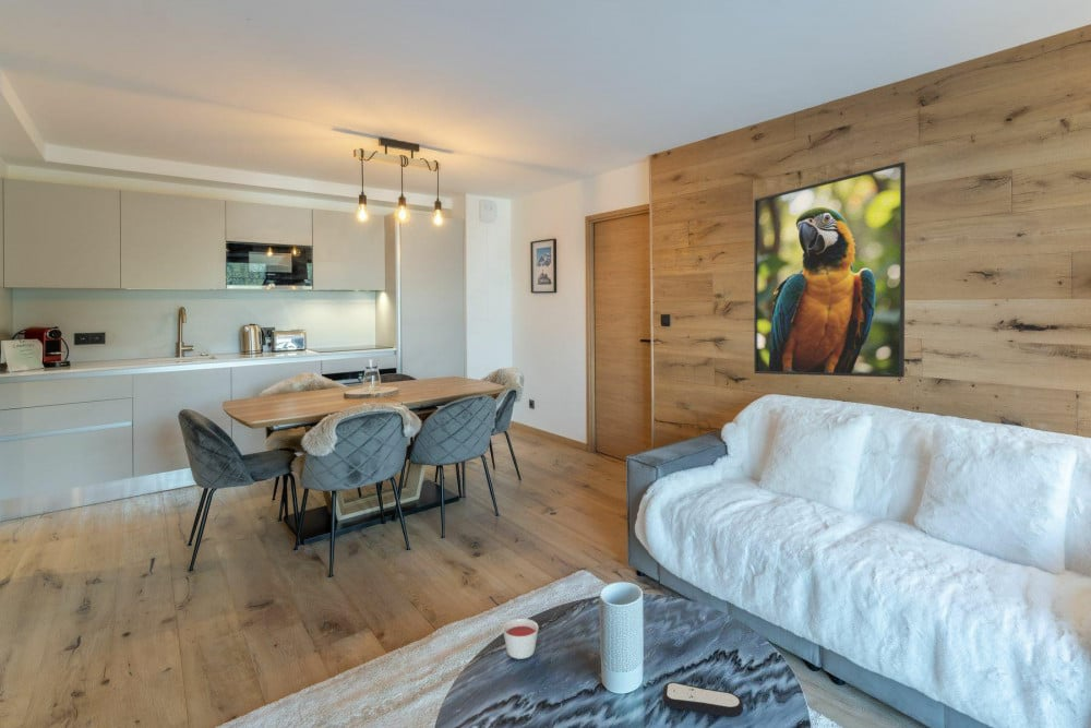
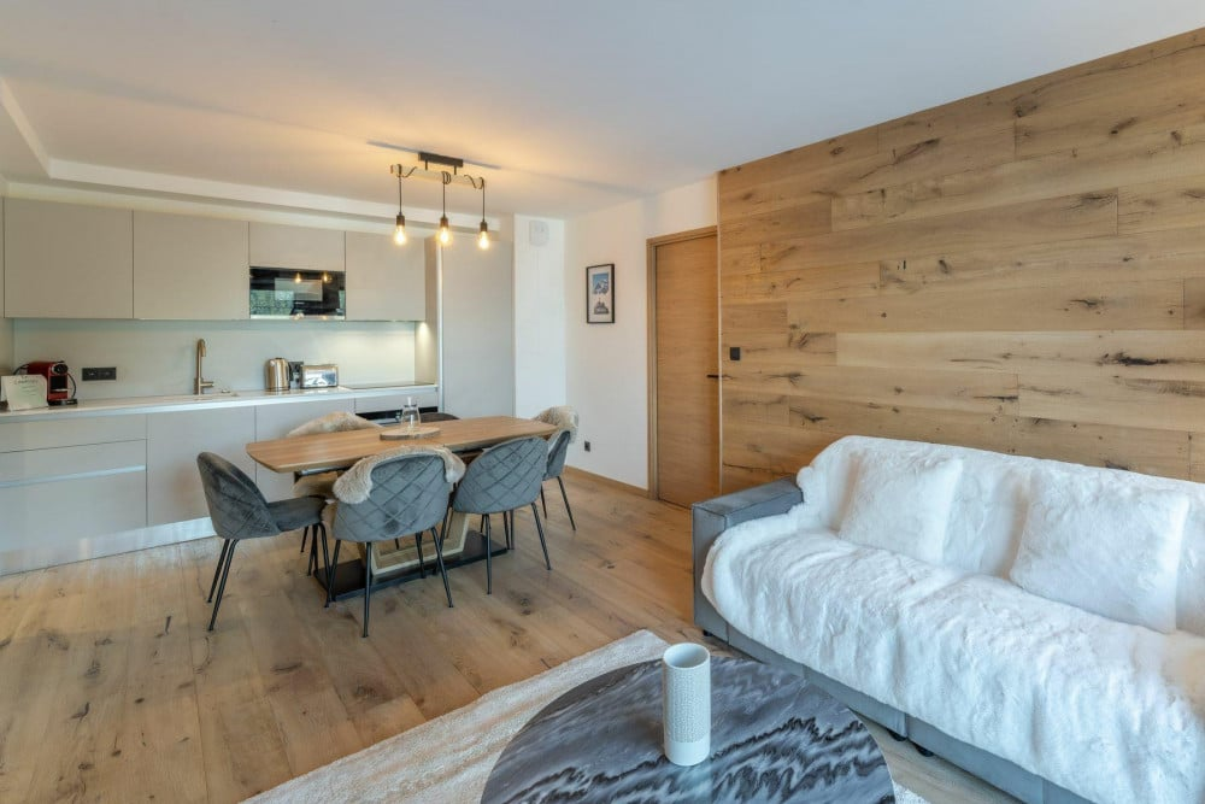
- candle [502,618,539,660]
- remote control [661,681,744,718]
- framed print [753,162,907,379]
